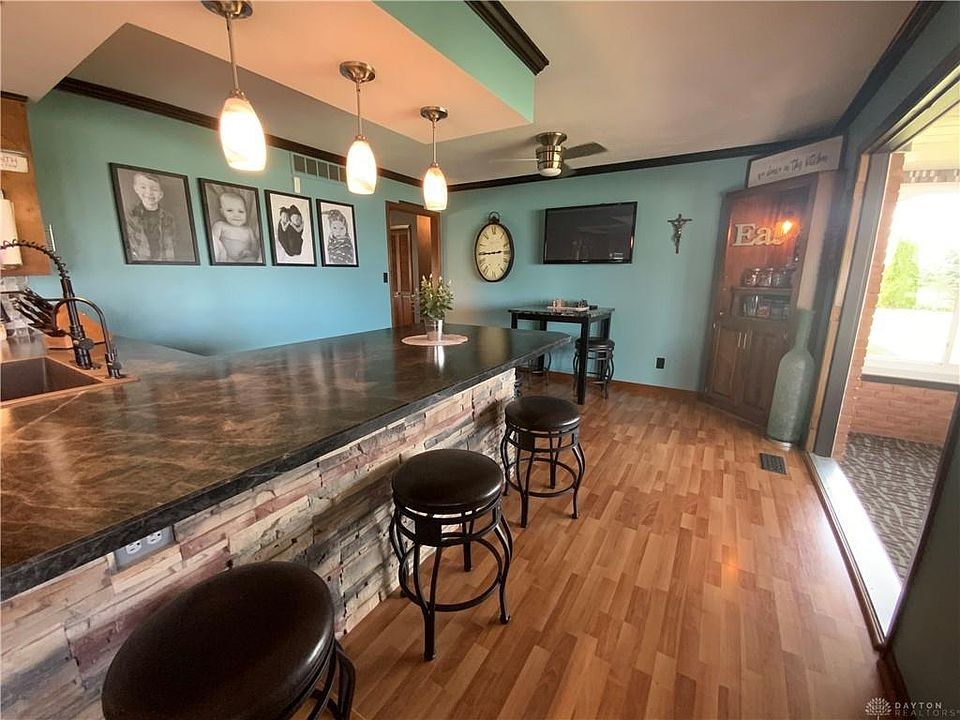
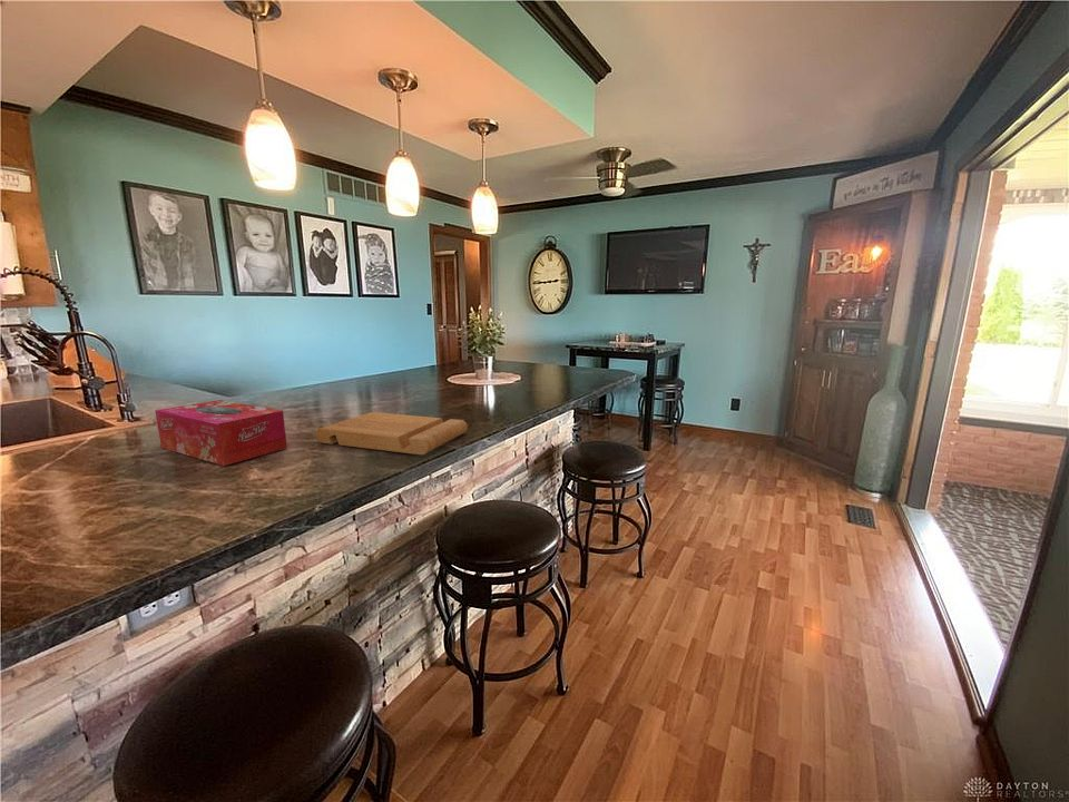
+ tissue box [154,399,288,467]
+ cutting board [314,411,469,456]
